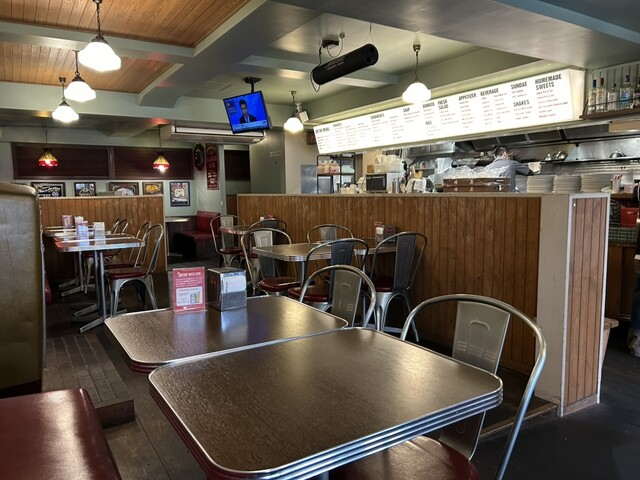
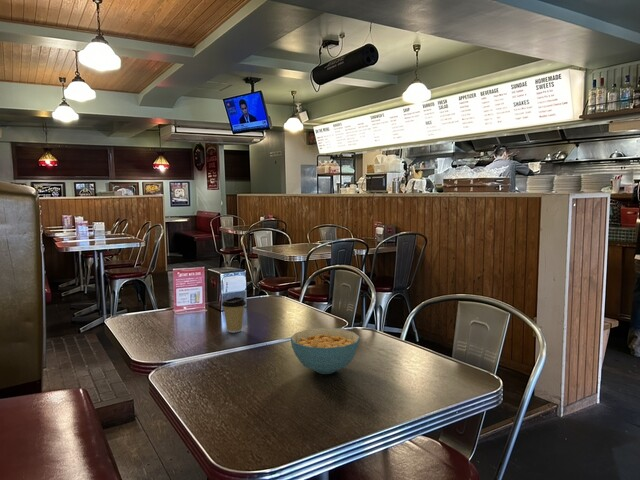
+ cereal bowl [290,327,361,375]
+ coffee cup [221,296,247,333]
